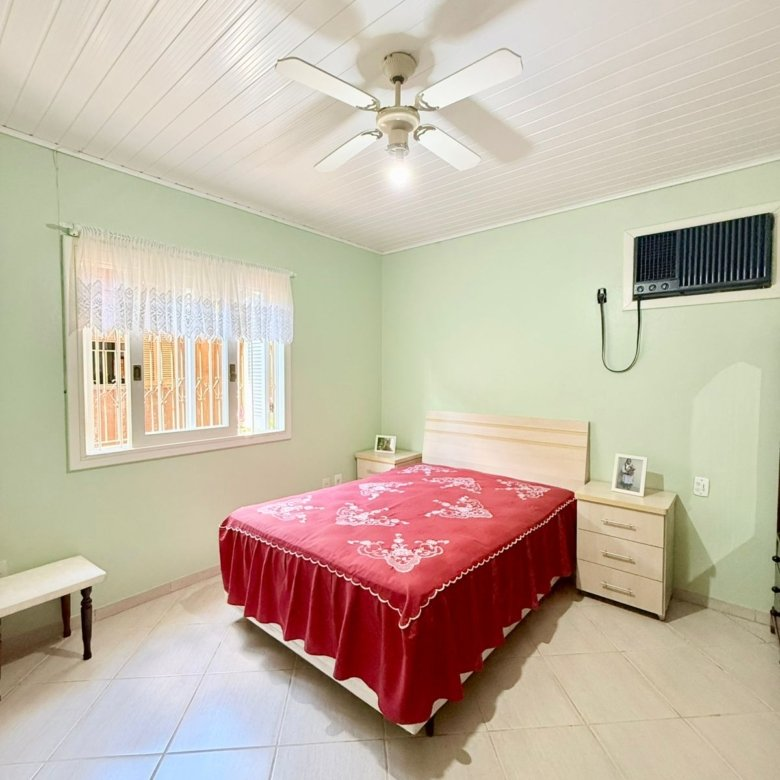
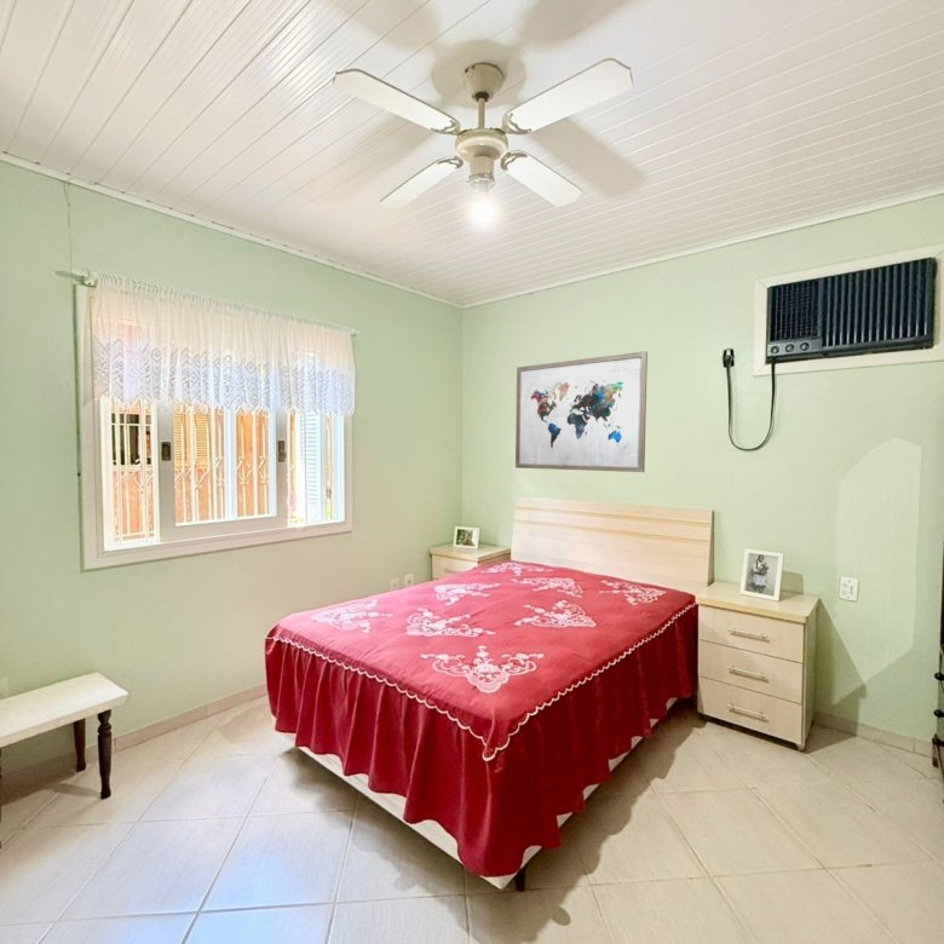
+ wall art [514,350,649,473]
